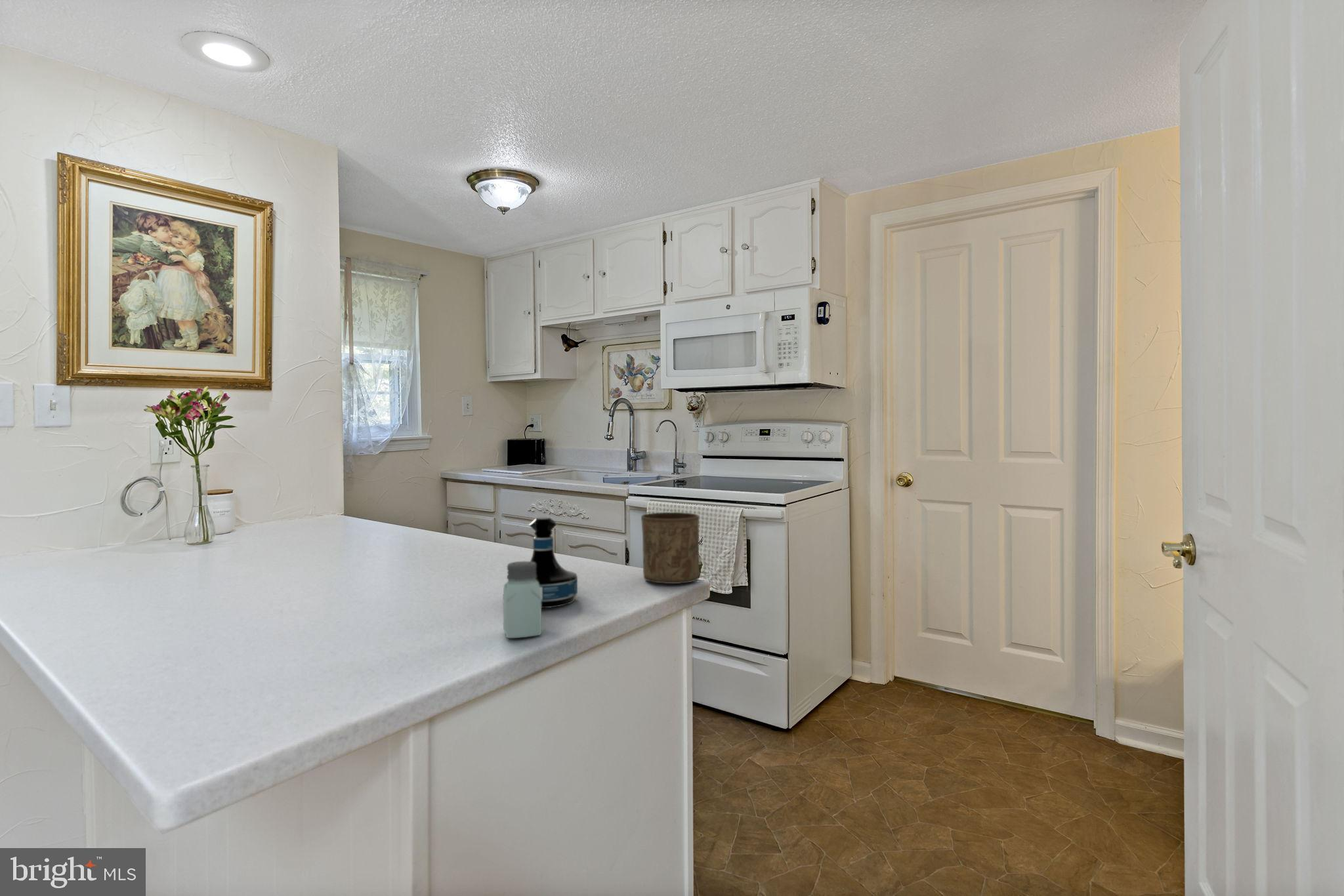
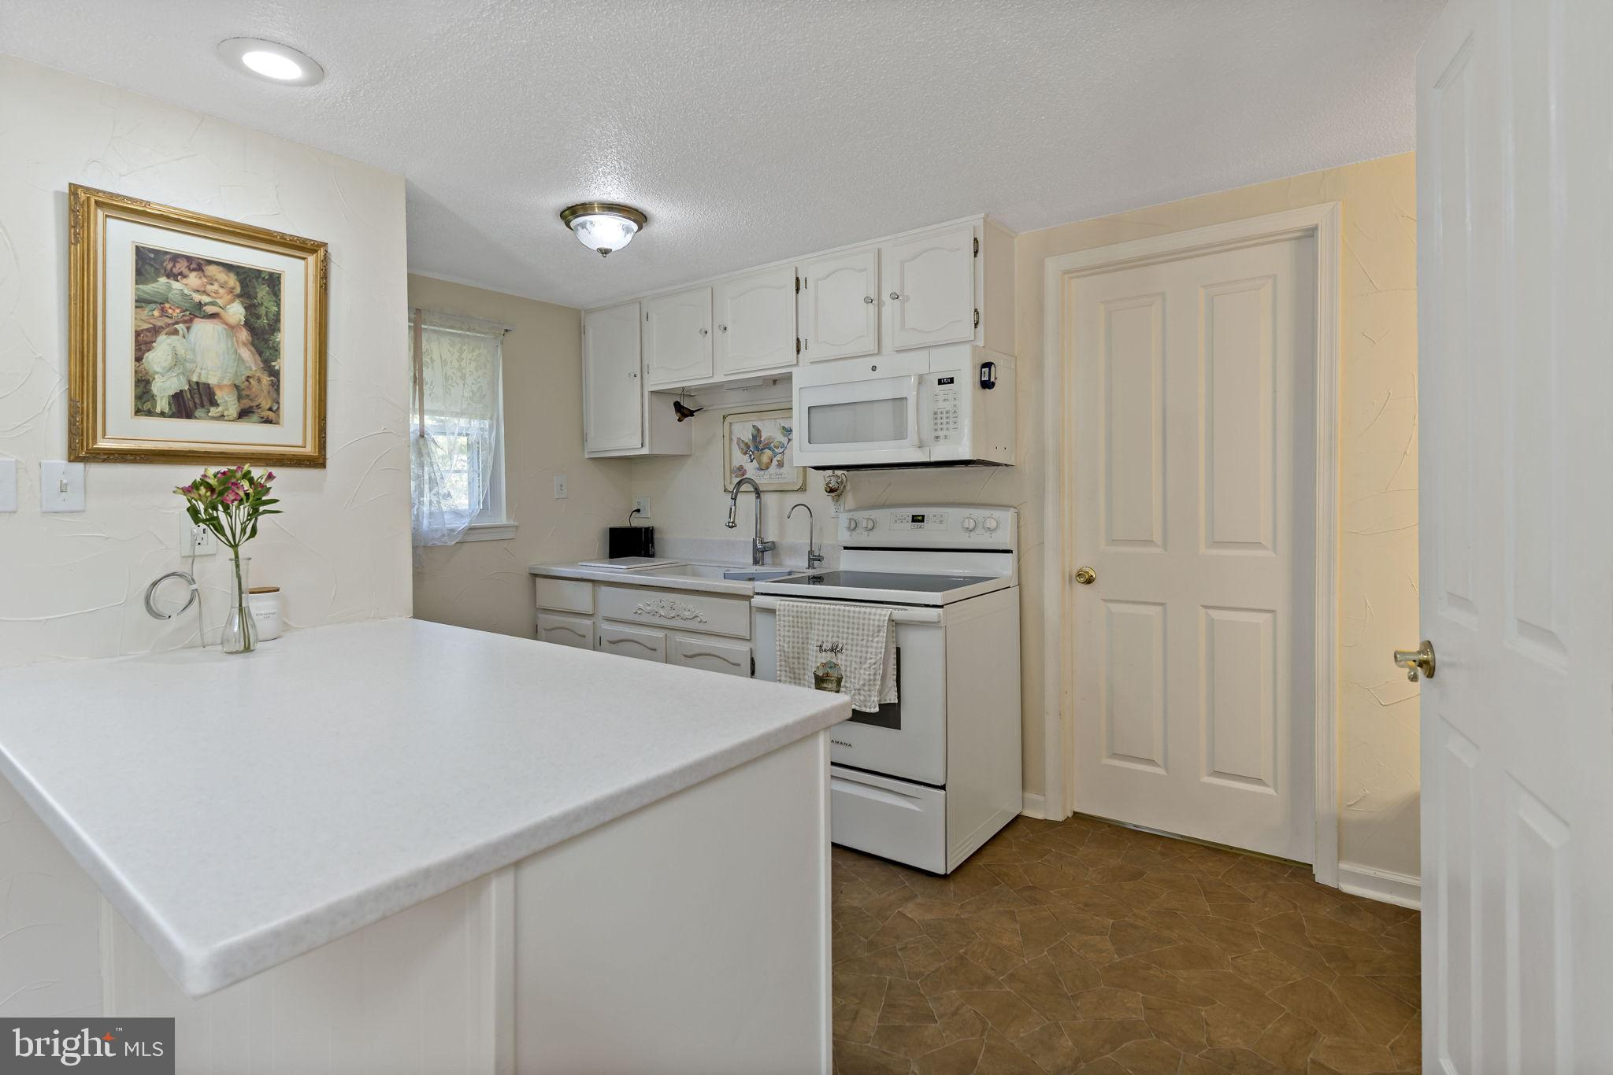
- cup [641,512,700,584]
- tequila bottle [528,516,578,609]
- saltshaker [503,561,542,639]
